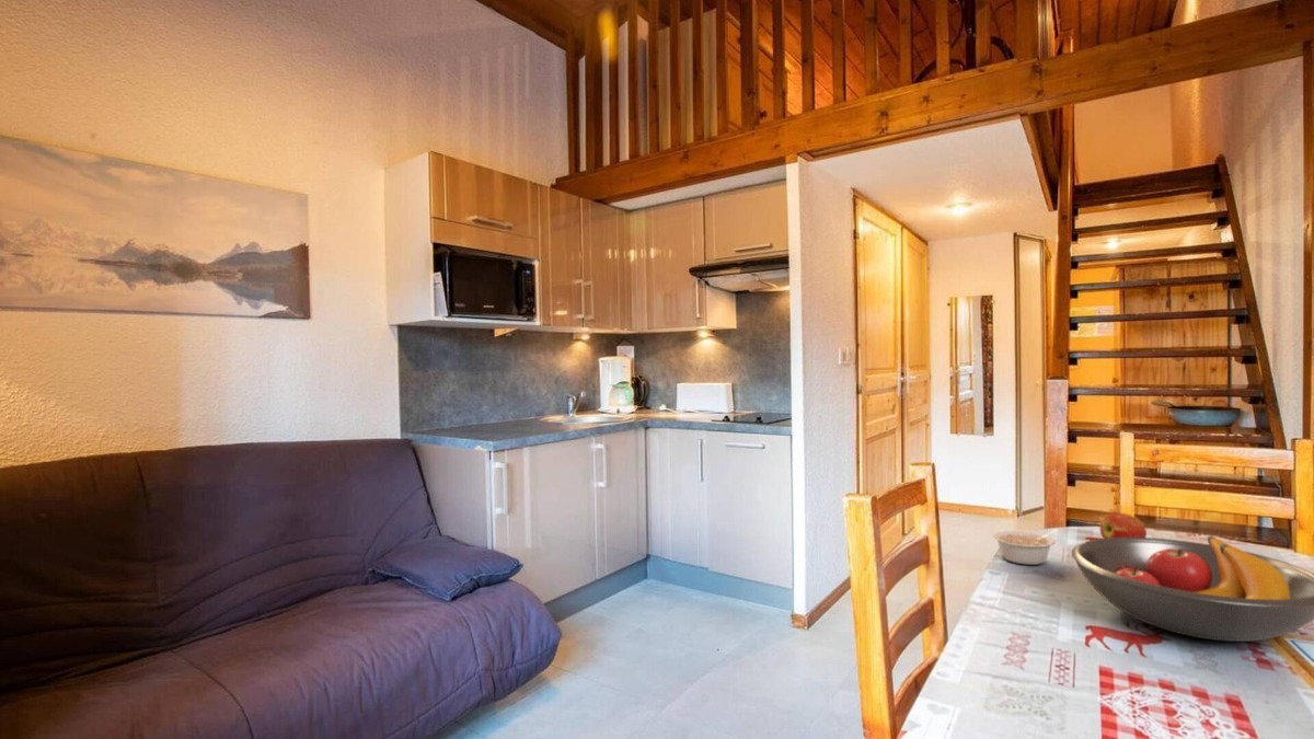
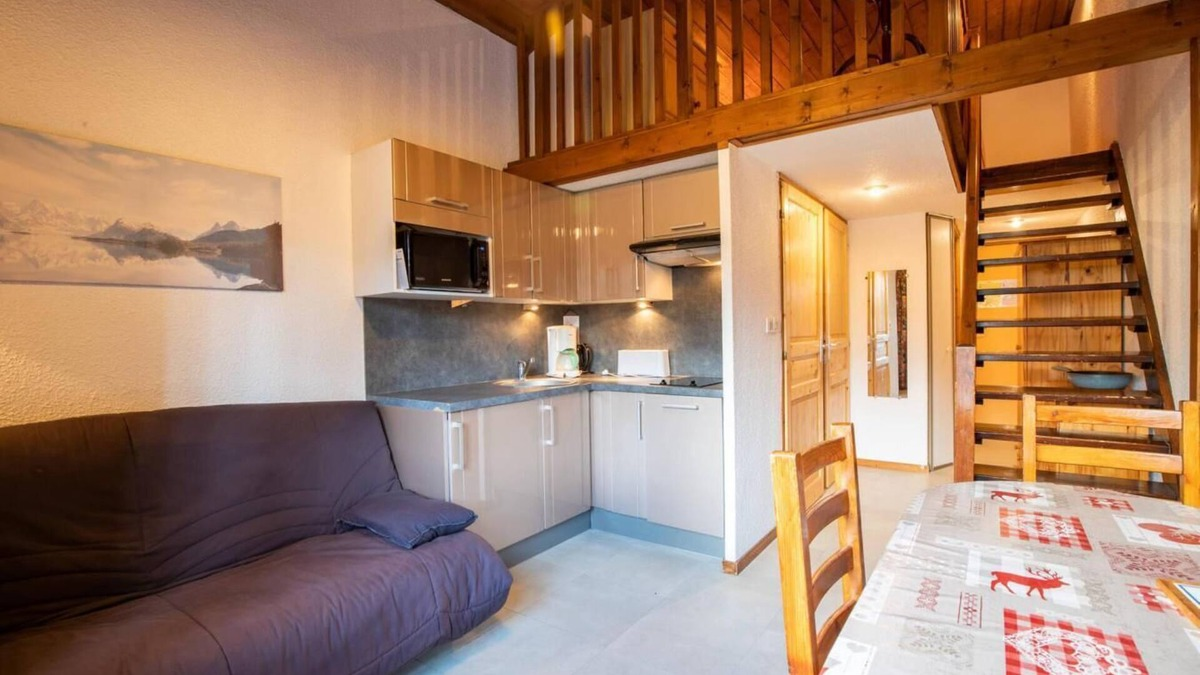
- legume [992,528,1059,566]
- apple [1099,512,1148,539]
- fruit bowl [1070,534,1314,643]
